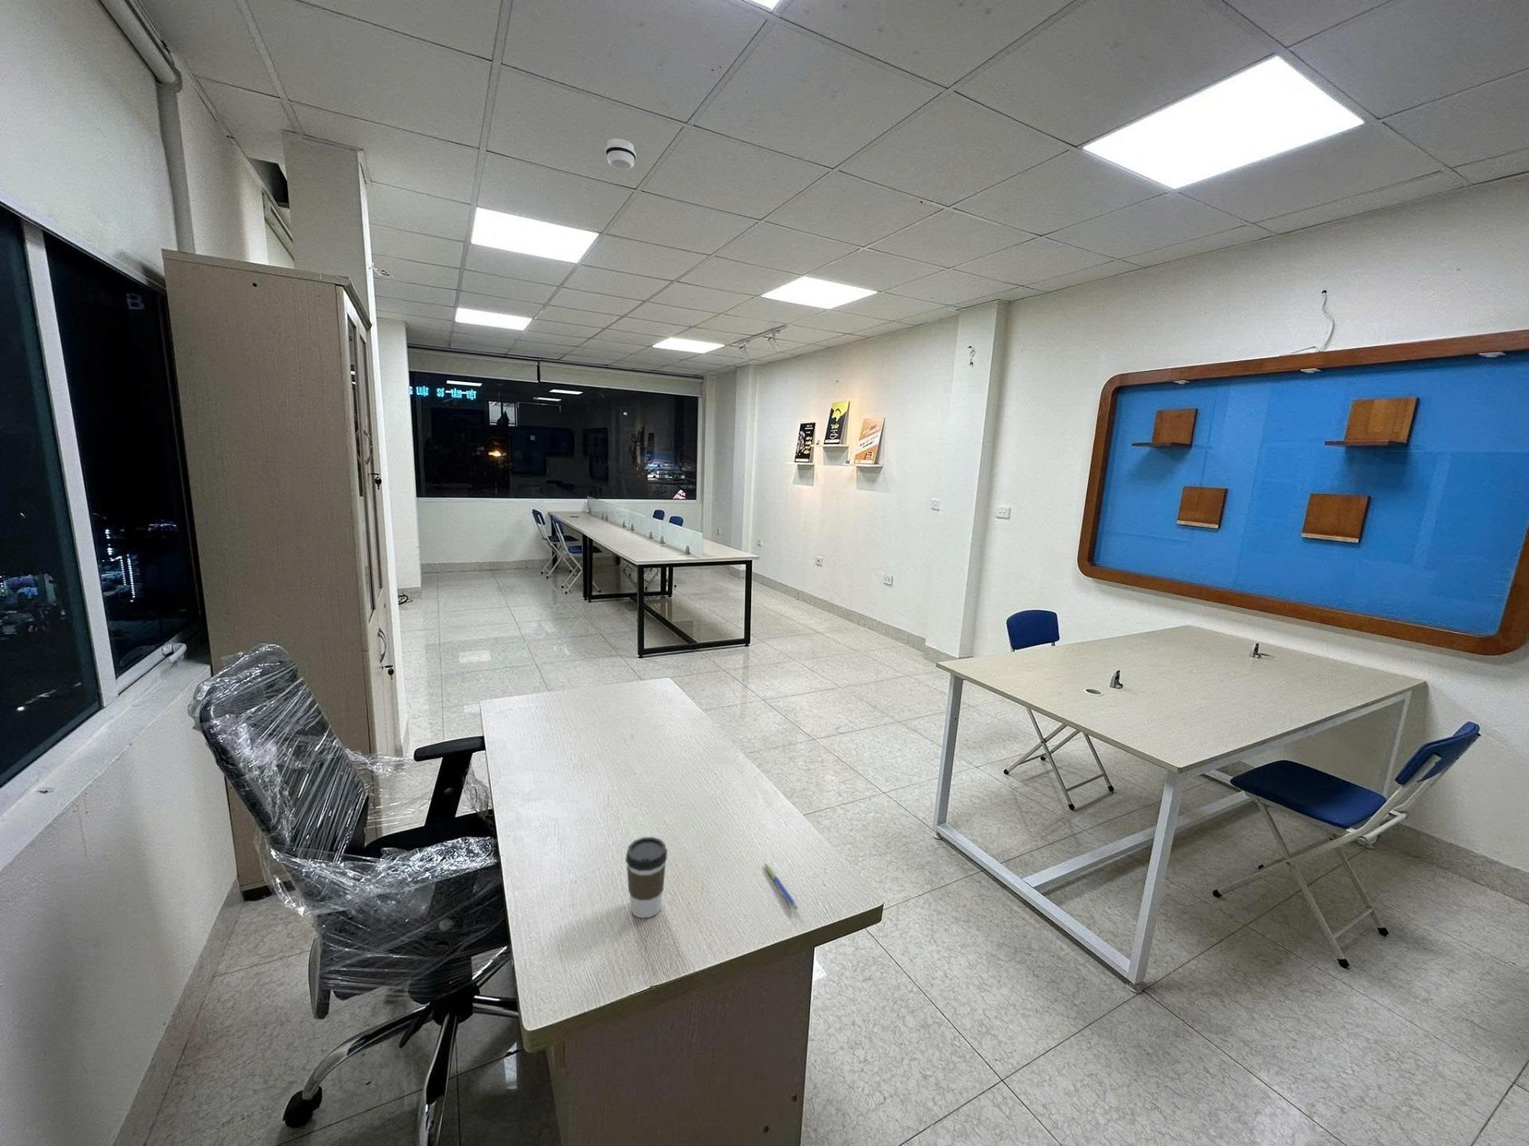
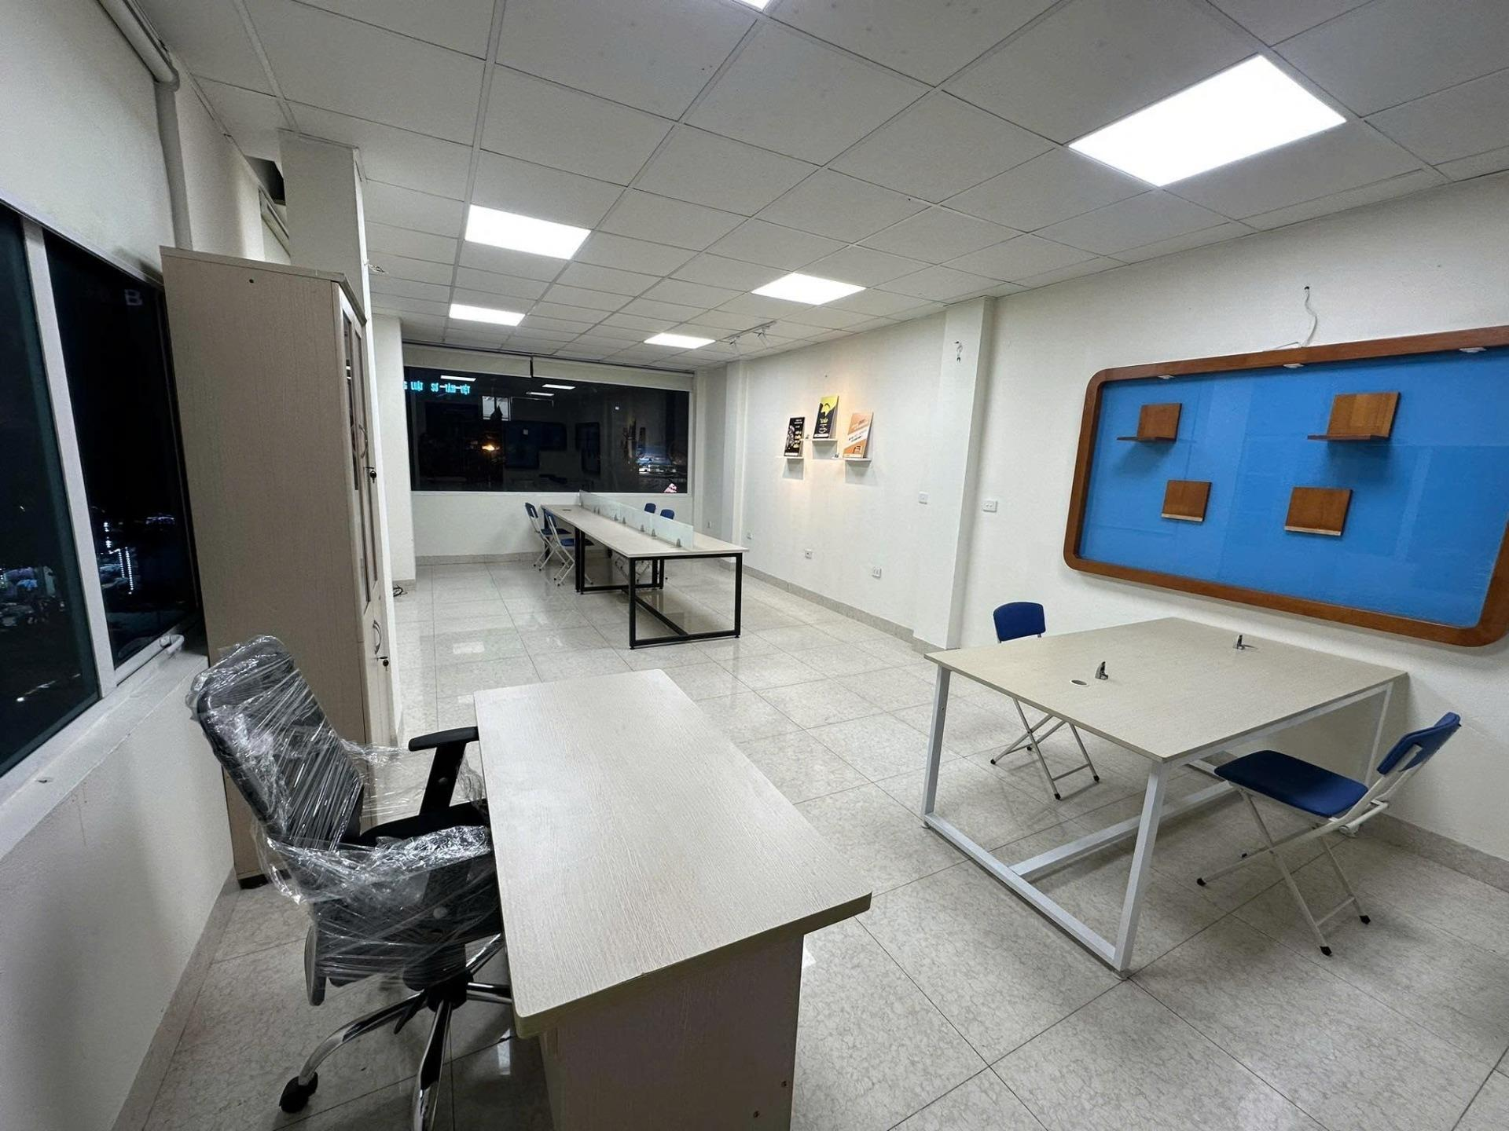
- pen [763,862,798,910]
- coffee cup [625,837,668,918]
- smoke detector [604,137,637,171]
